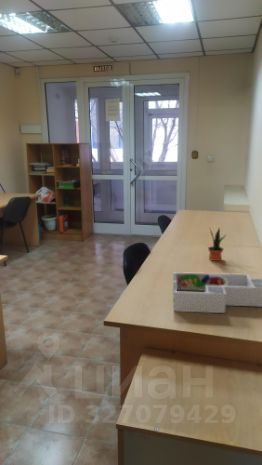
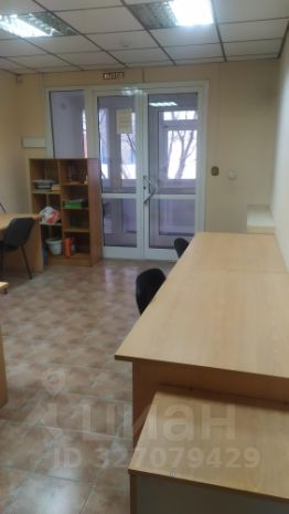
- desk organizer [172,271,262,314]
- potted plant [207,227,227,262]
